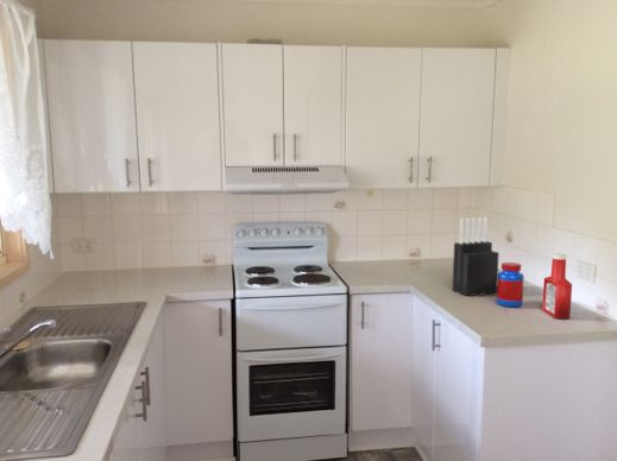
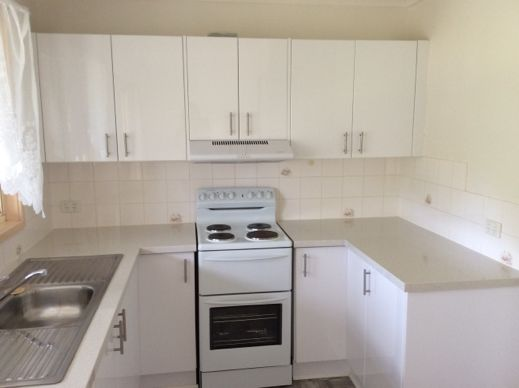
- knife block [452,216,500,297]
- jar [496,261,525,308]
- soap bottle [541,252,573,320]
